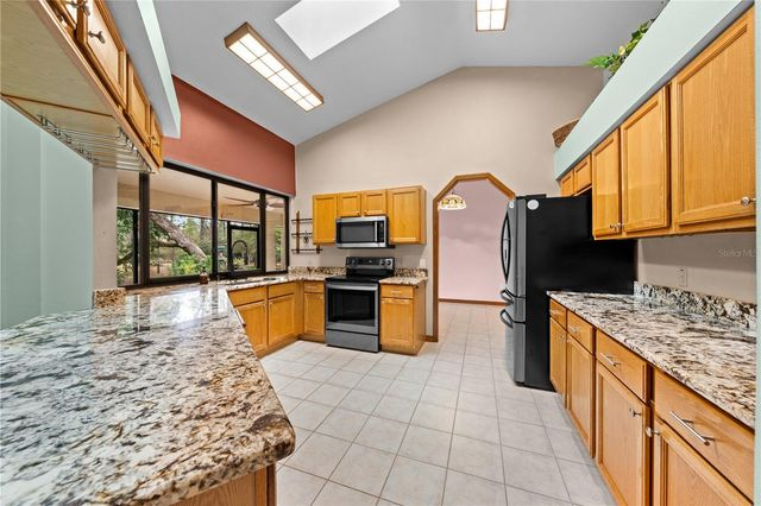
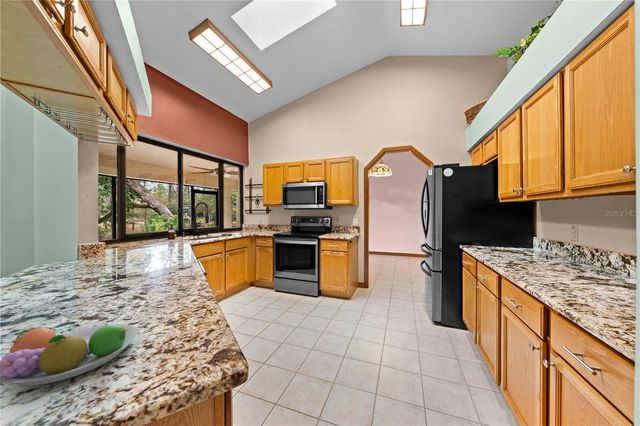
+ fruit bowl [0,323,139,387]
